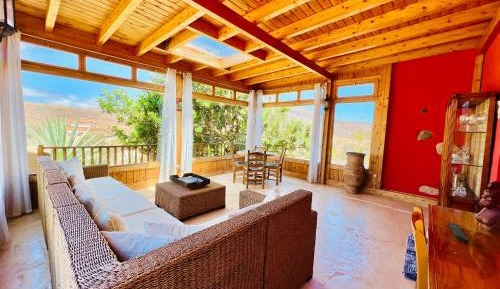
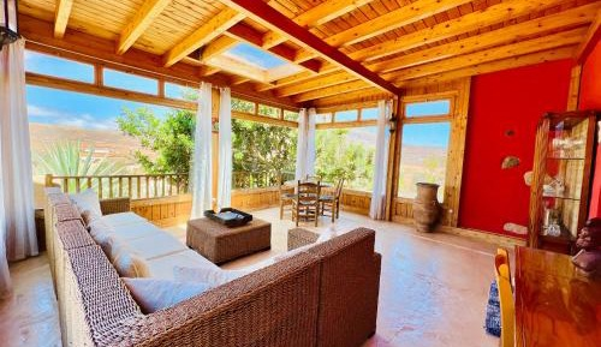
- remote control [447,222,470,243]
